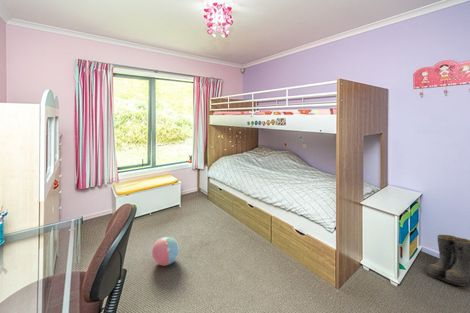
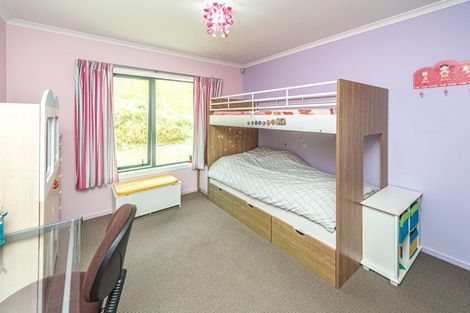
- ball [150,236,180,267]
- boots [425,234,470,287]
